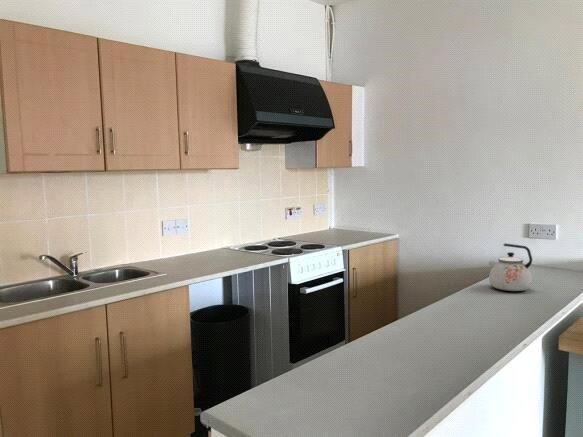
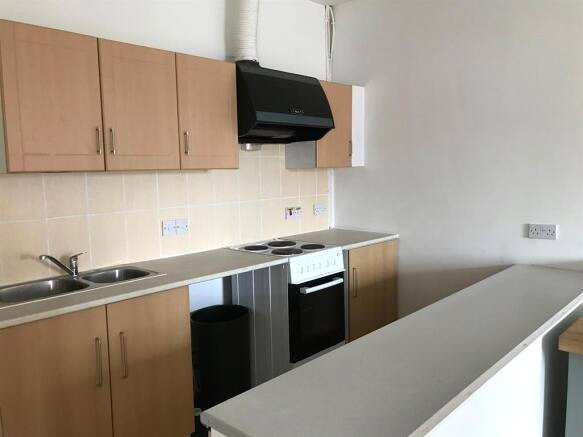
- kettle [487,243,533,292]
